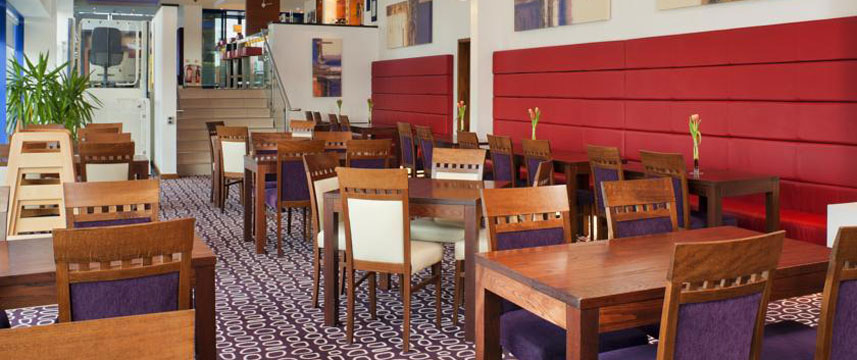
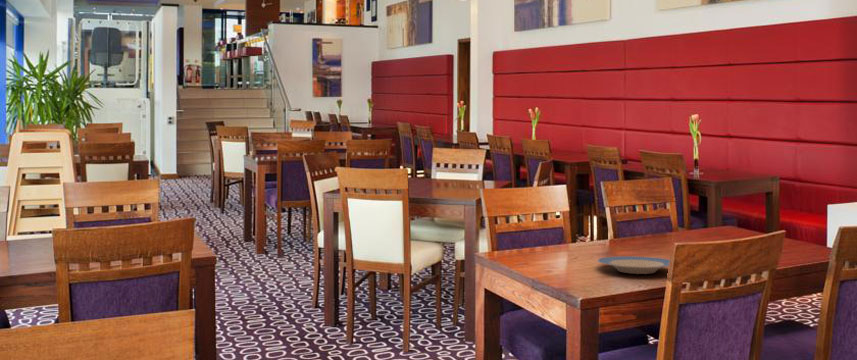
+ plate [596,255,671,275]
